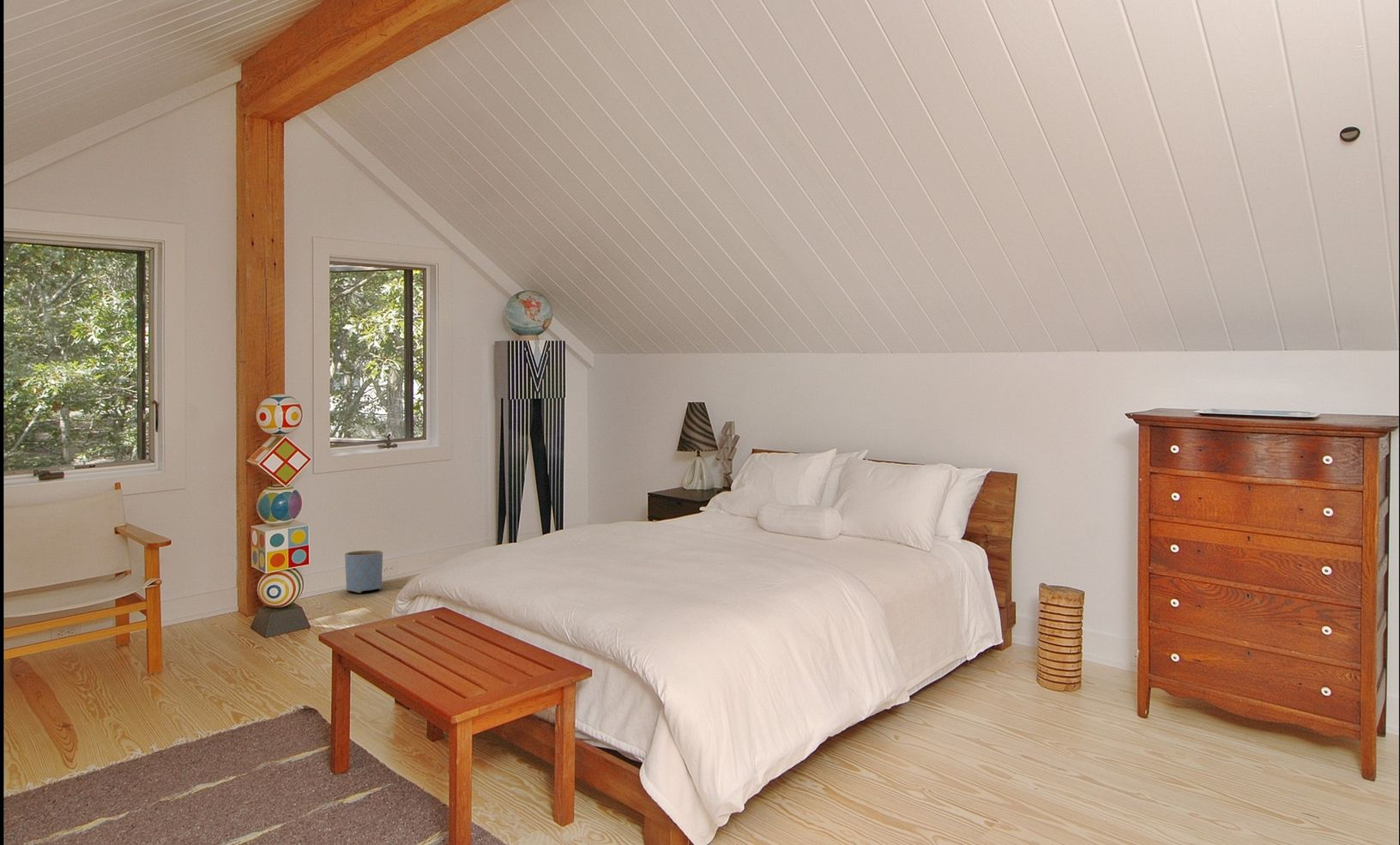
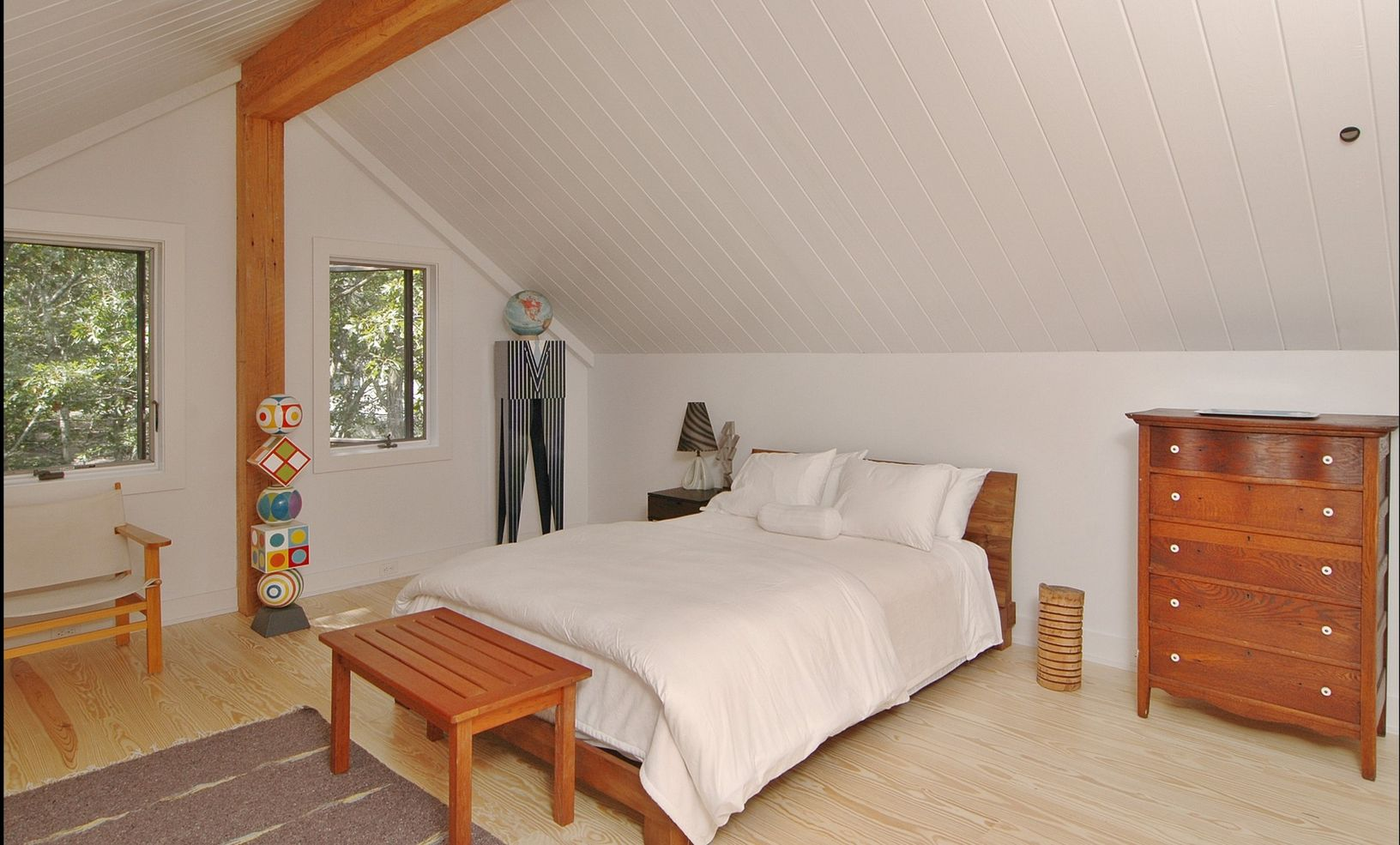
- planter [344,550,383,594]
